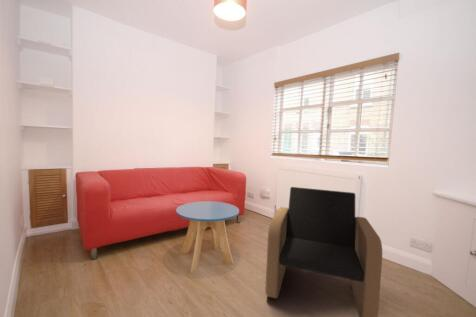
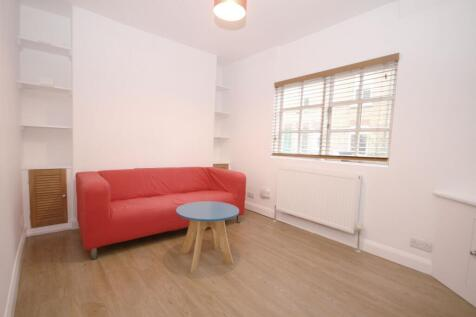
- armchair [265,186,383,317]
